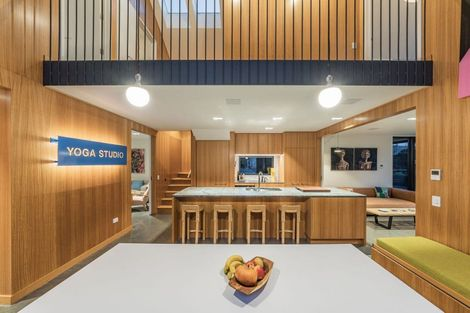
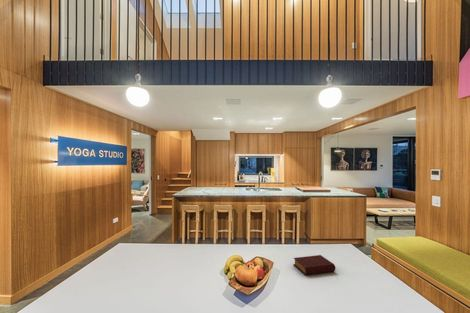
+ book [292,254,336,276]
